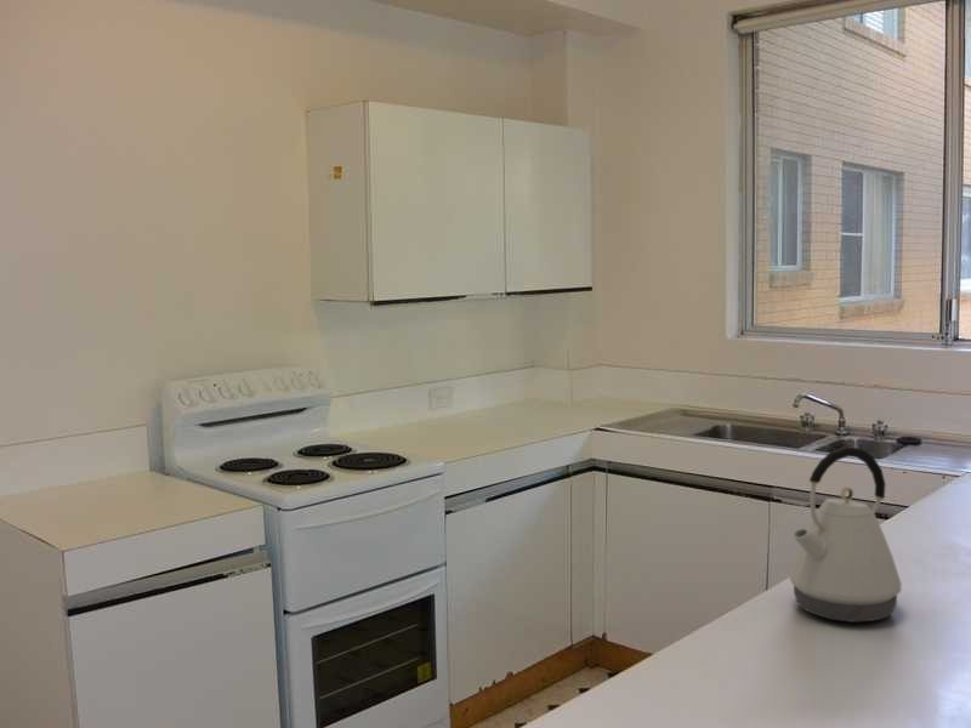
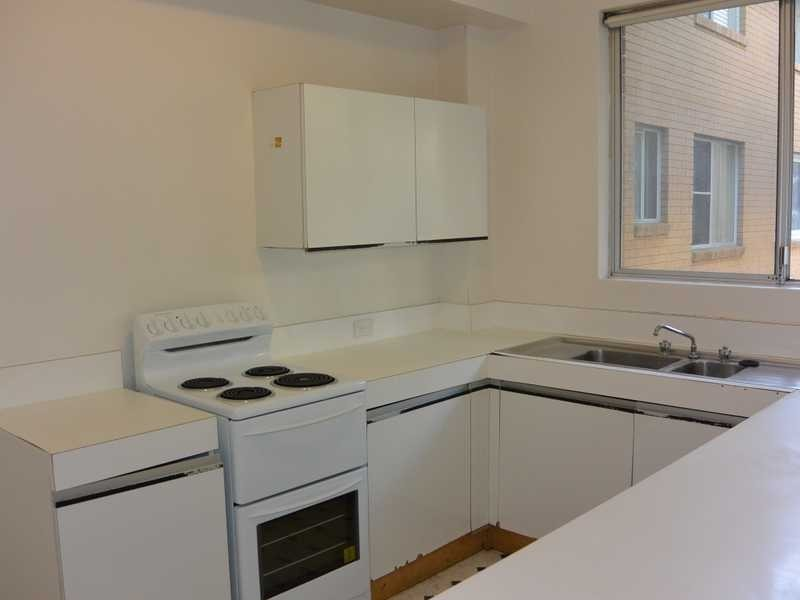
- kettle [789,445,903,624]
